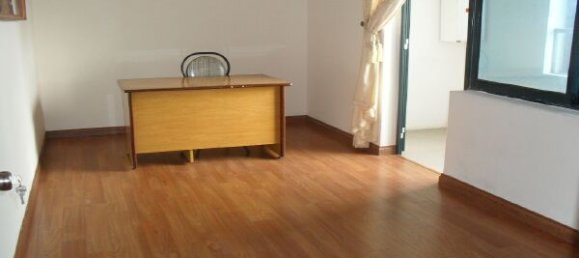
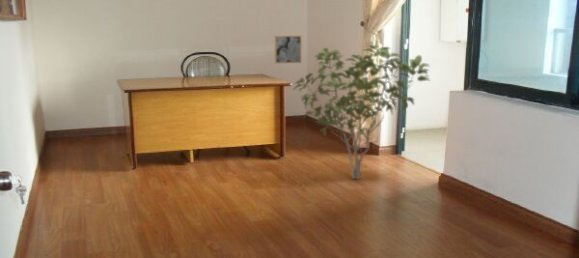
+ shrub [293,44,432,180]
+ wall art [274,35,302,64]
